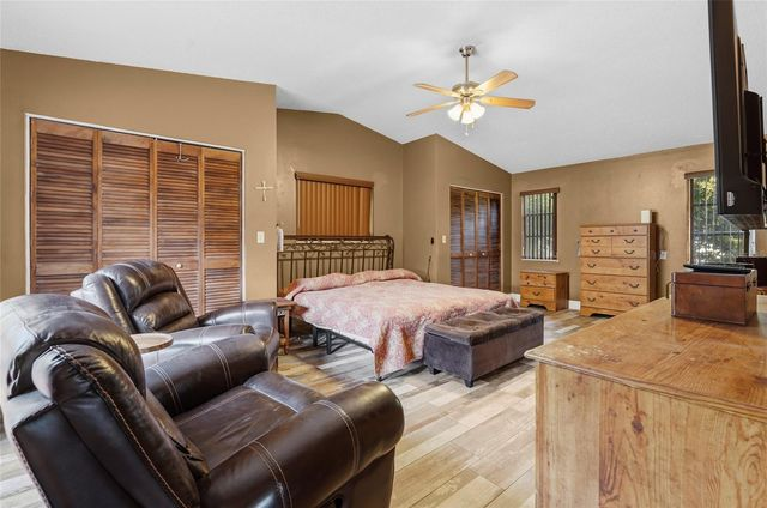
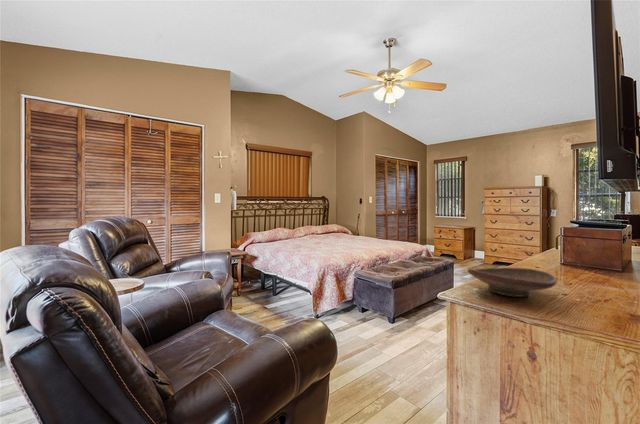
+ decorative bowl [467,267,558,298]
